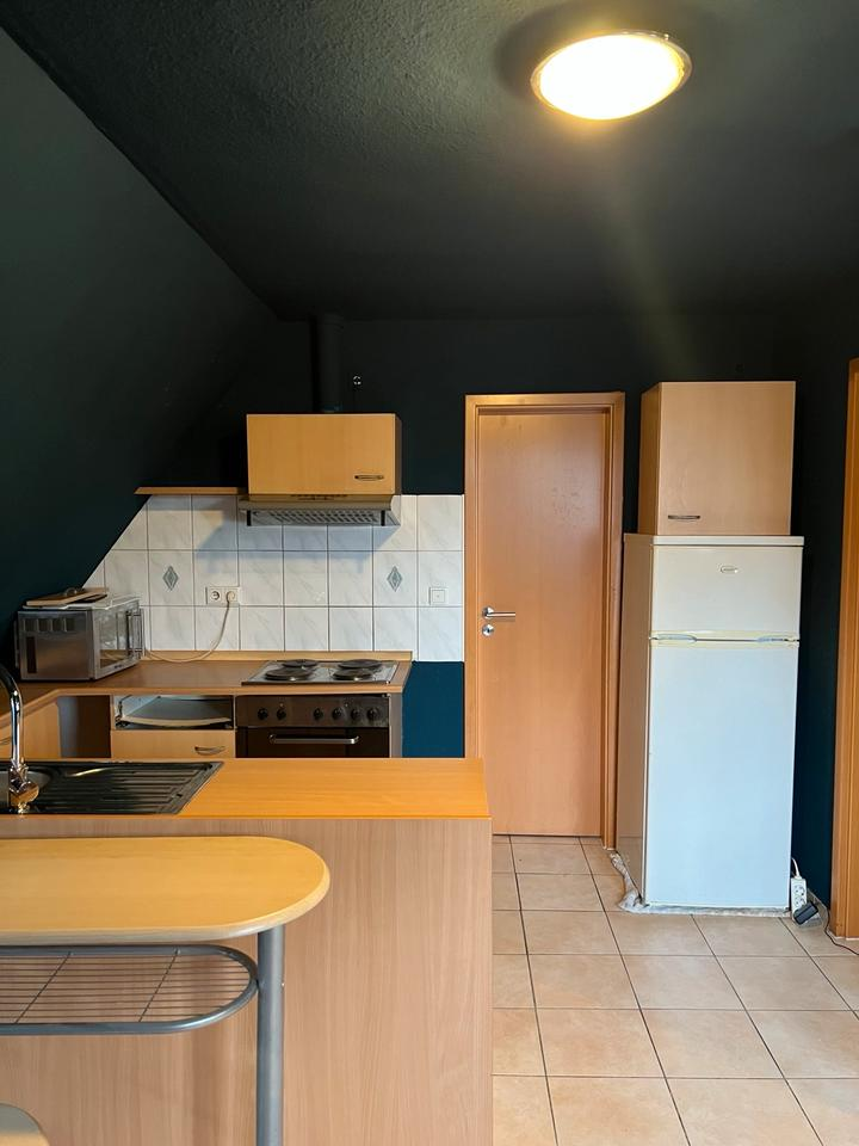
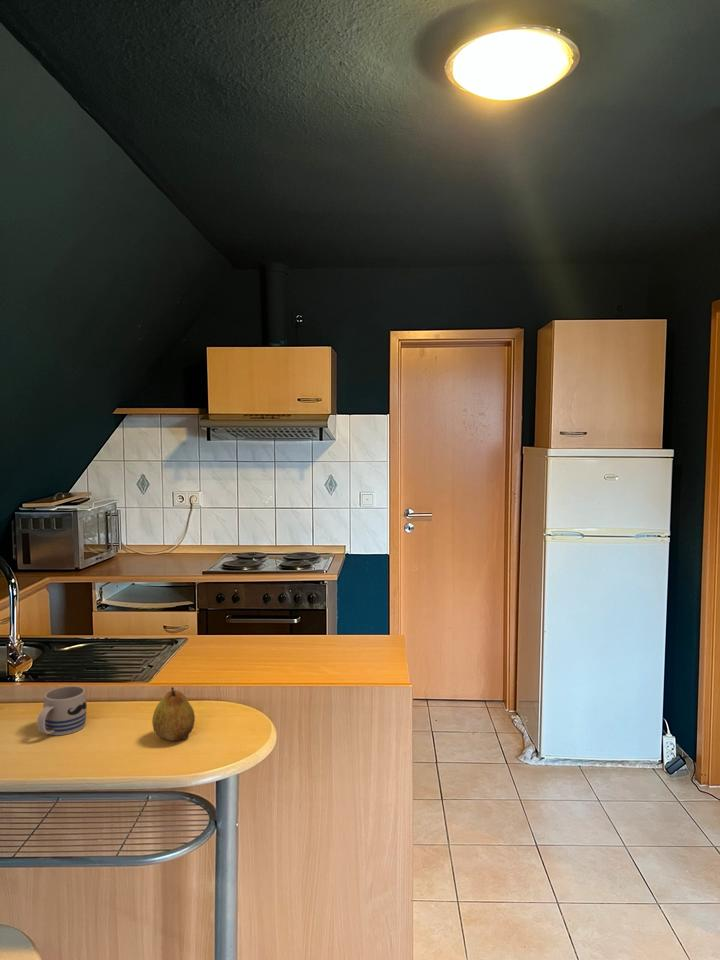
+ fruit [151,686,196,742]
+ mug [36,685,88,736]
